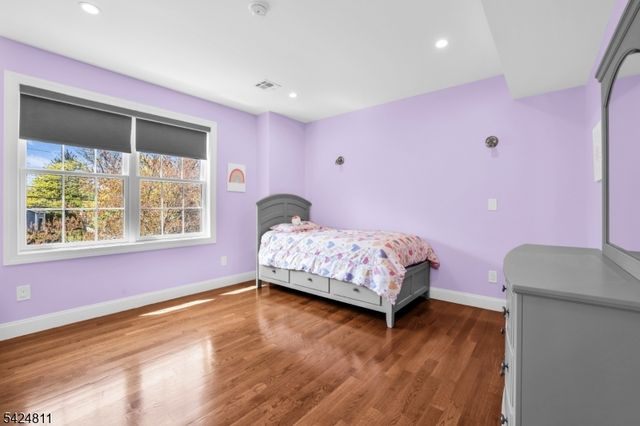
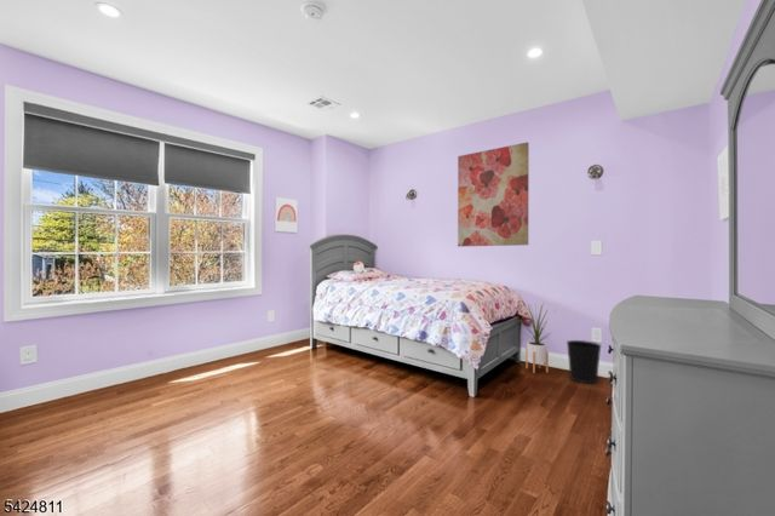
+ house plant [517,303,558,374]
+ wastebasket [566,339,603,384]
+ wall art [457,141,530,247]
